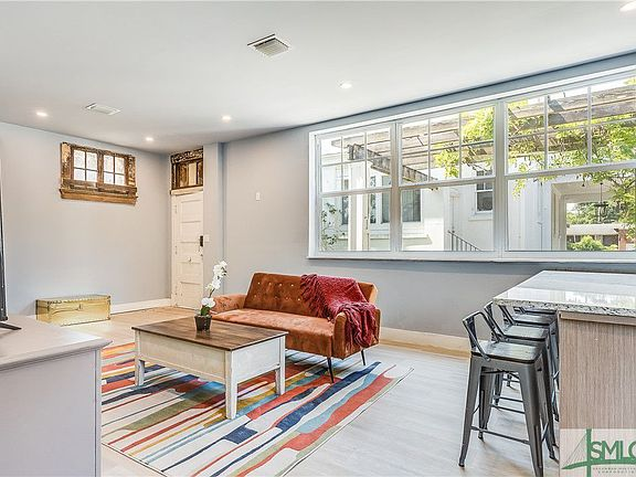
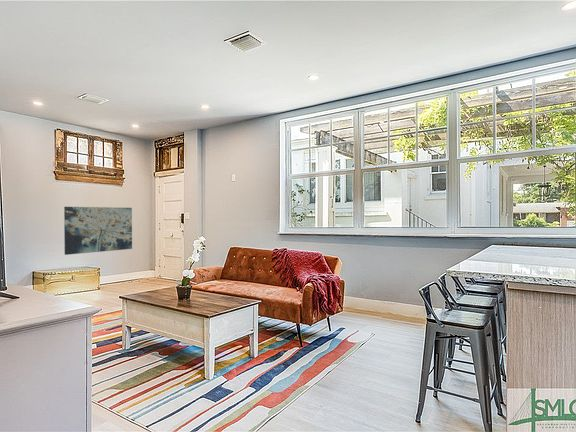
+ wall art [63,206,133,256]
